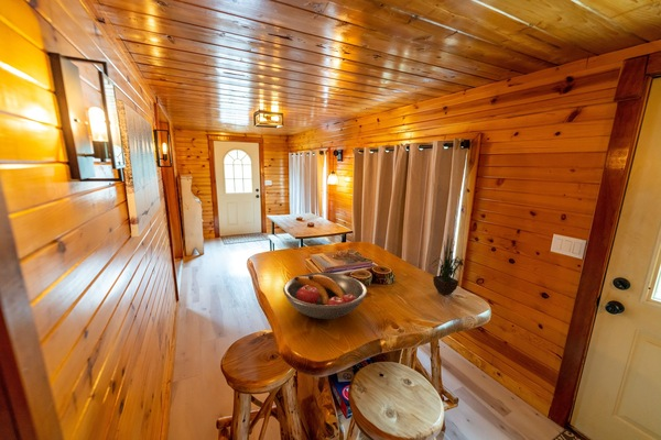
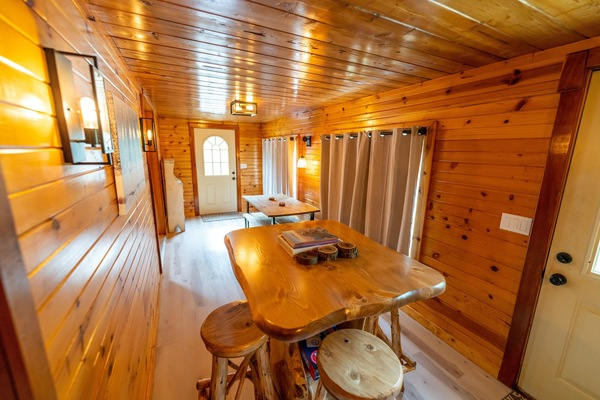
- fruit bowl [282,272,368,320]
- potted plant [430,227,469,296]
